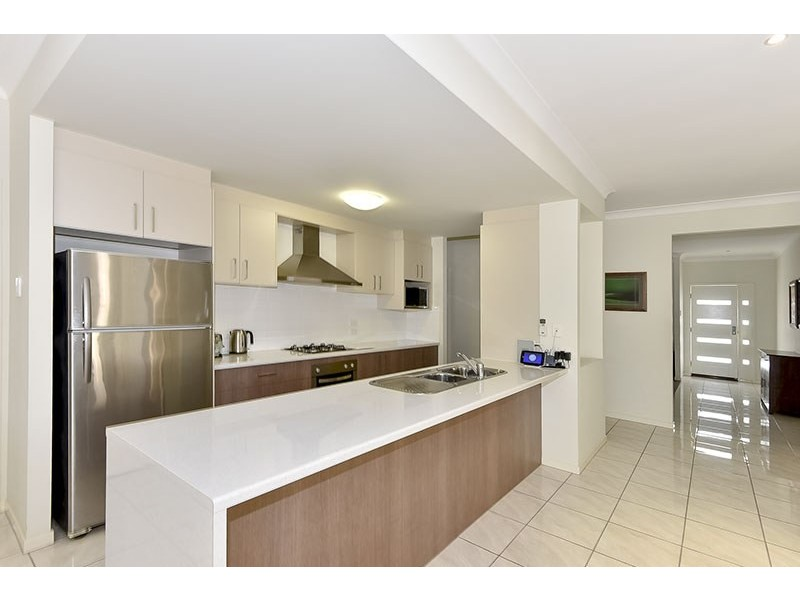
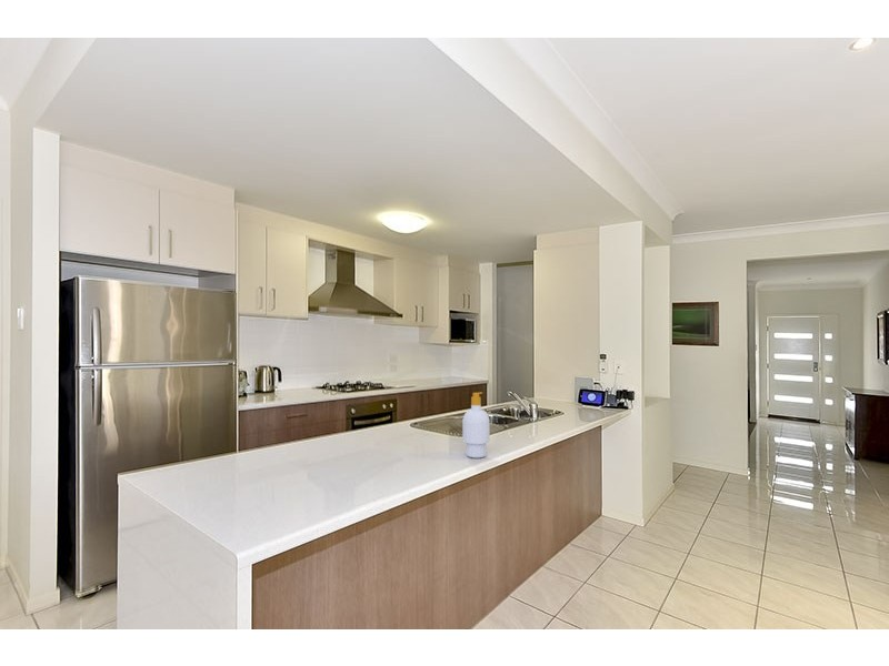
+ soap bottle [461,391,491,460]
